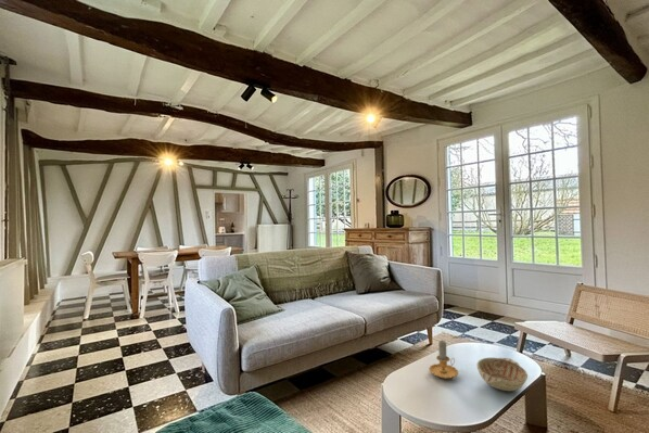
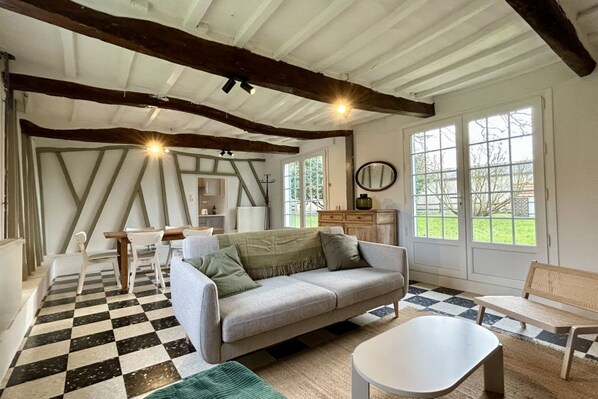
- candle [428,339,459,380]
- decorative bowl [475,357,529,392]
